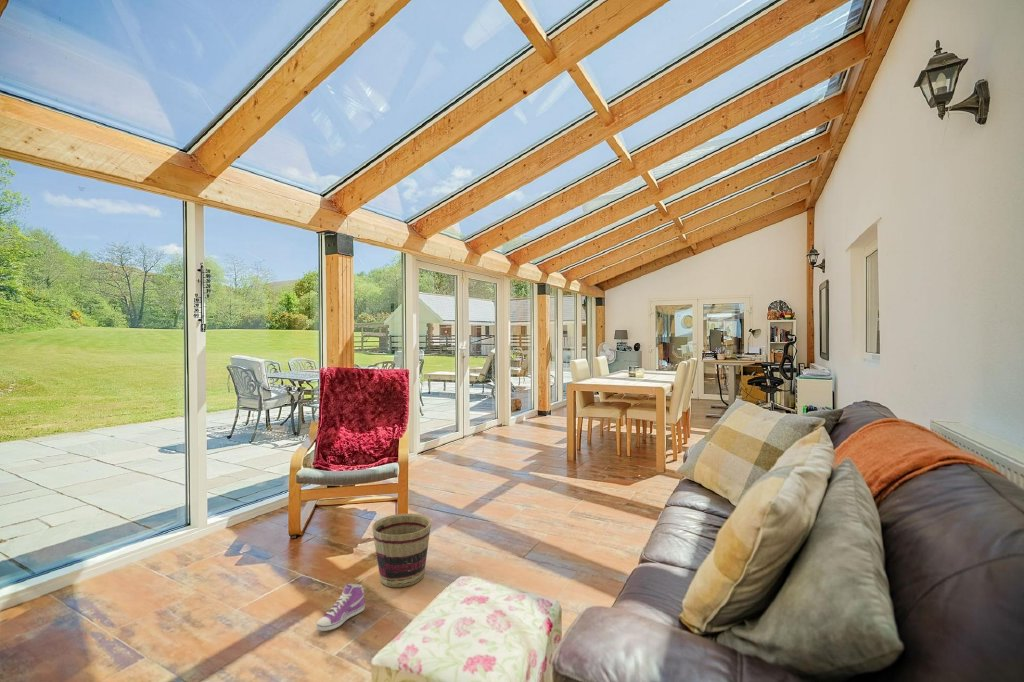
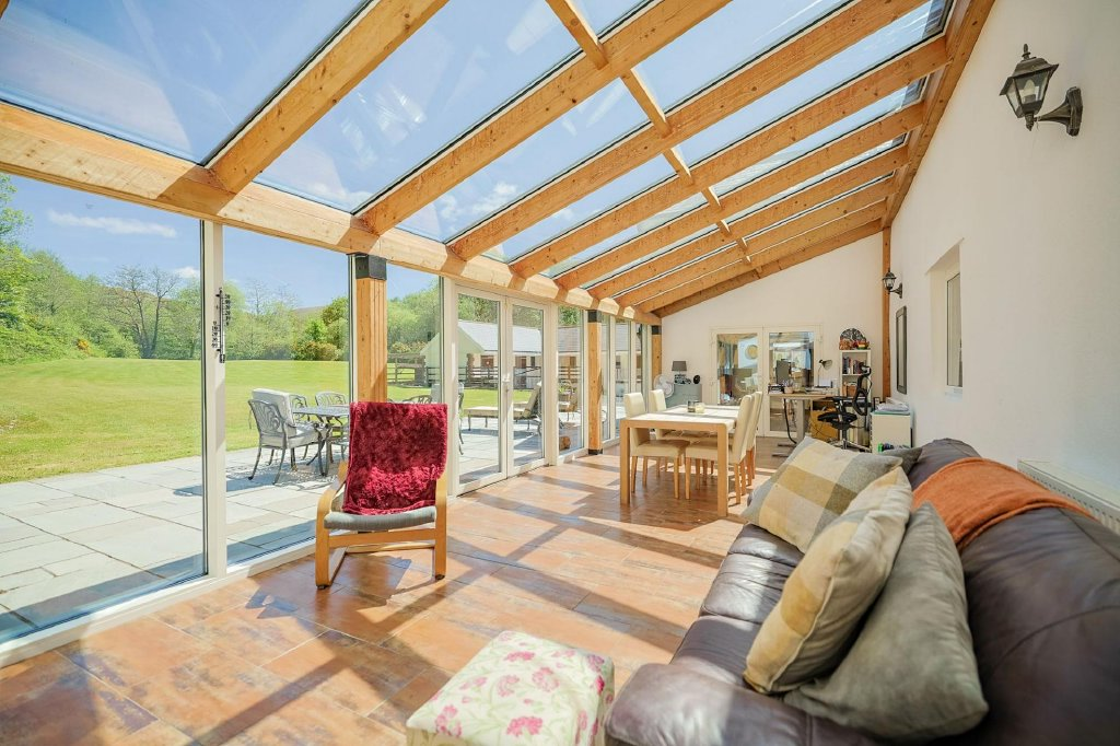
- sneaker [315,583,366,632]
- basket [371,513,432,588]
